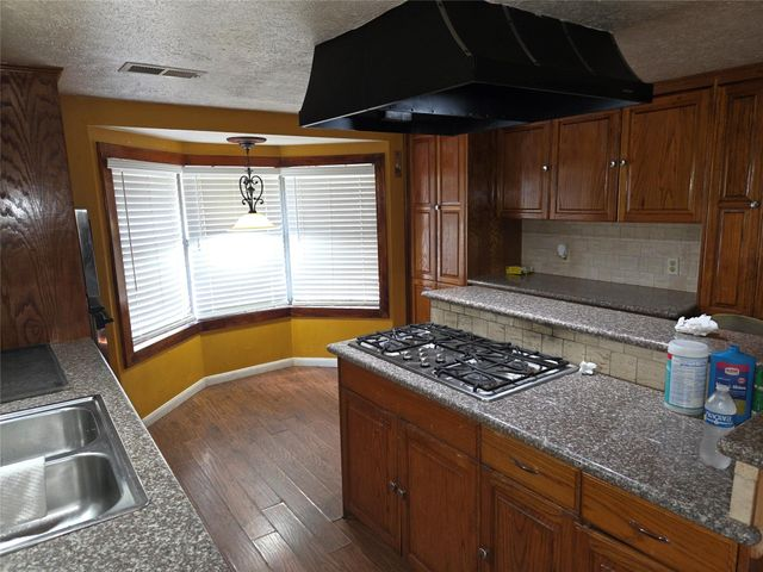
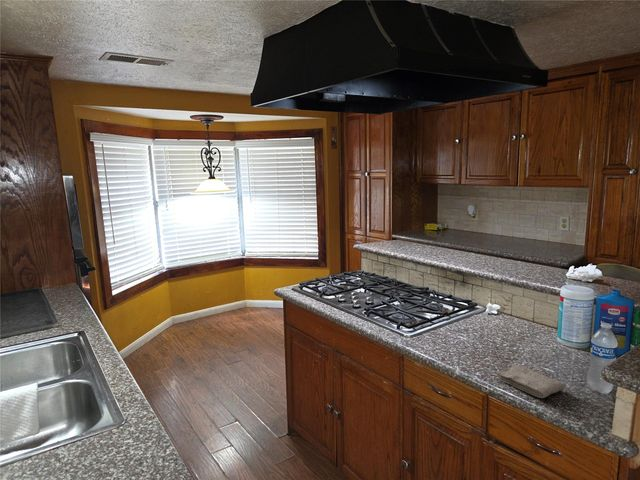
+ washcloth [495,364,565,399]
